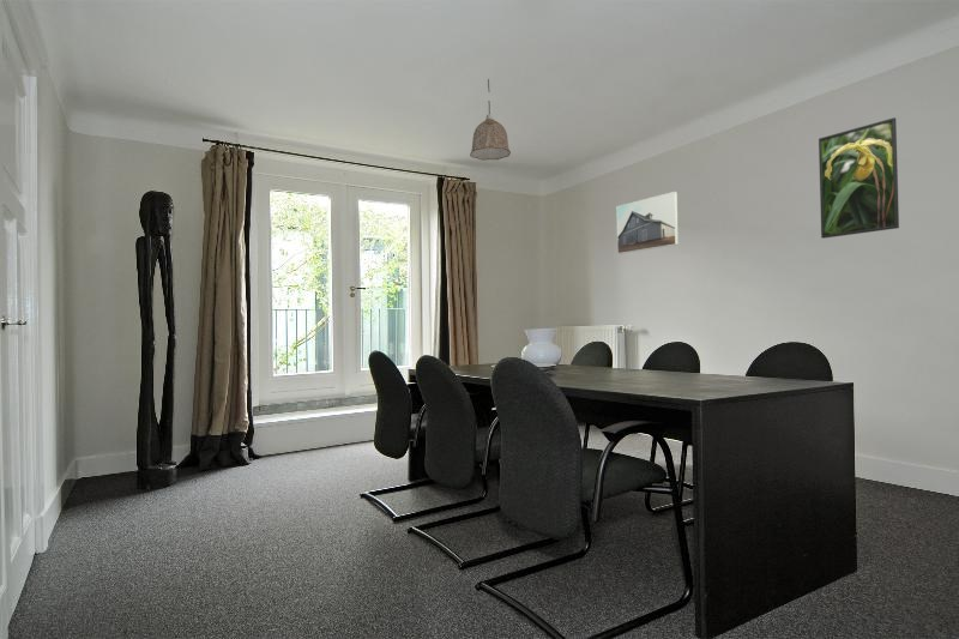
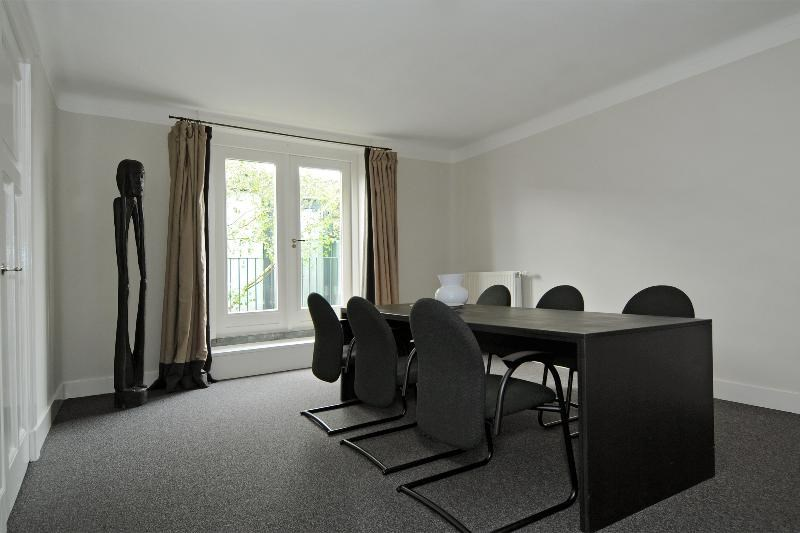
- pendant lamp [469,78,512,162]
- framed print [818,116,900,240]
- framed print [615,191,680,255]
